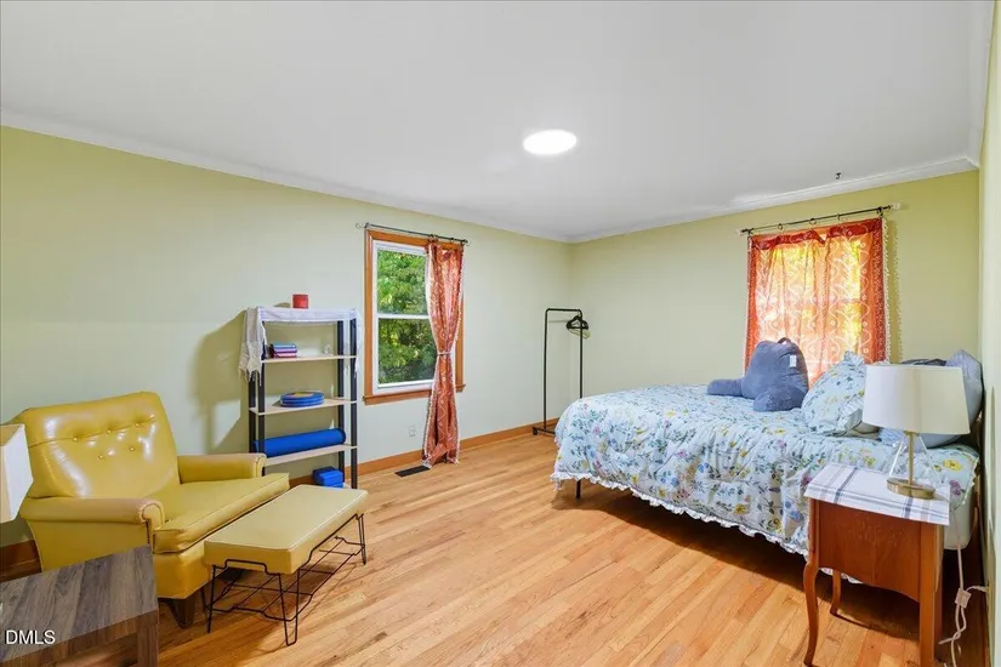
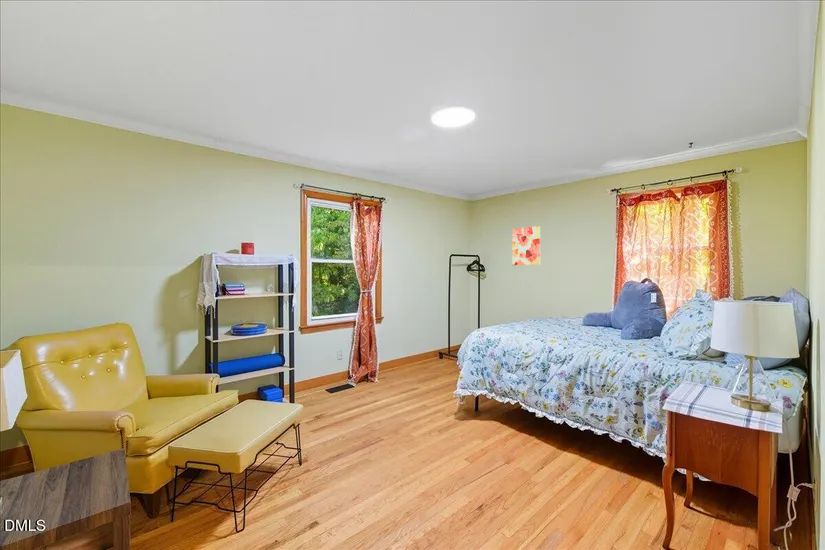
+ wall art [511,225,541,266]
